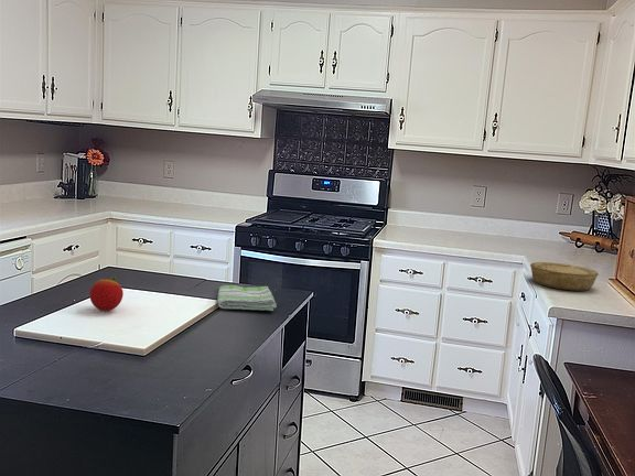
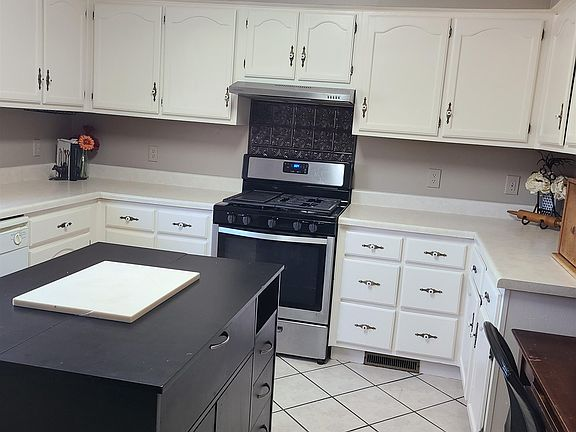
- dish towel [216,284,278,312]
- bowl [529,261,600,292]
- apple [88,275,125,312]
